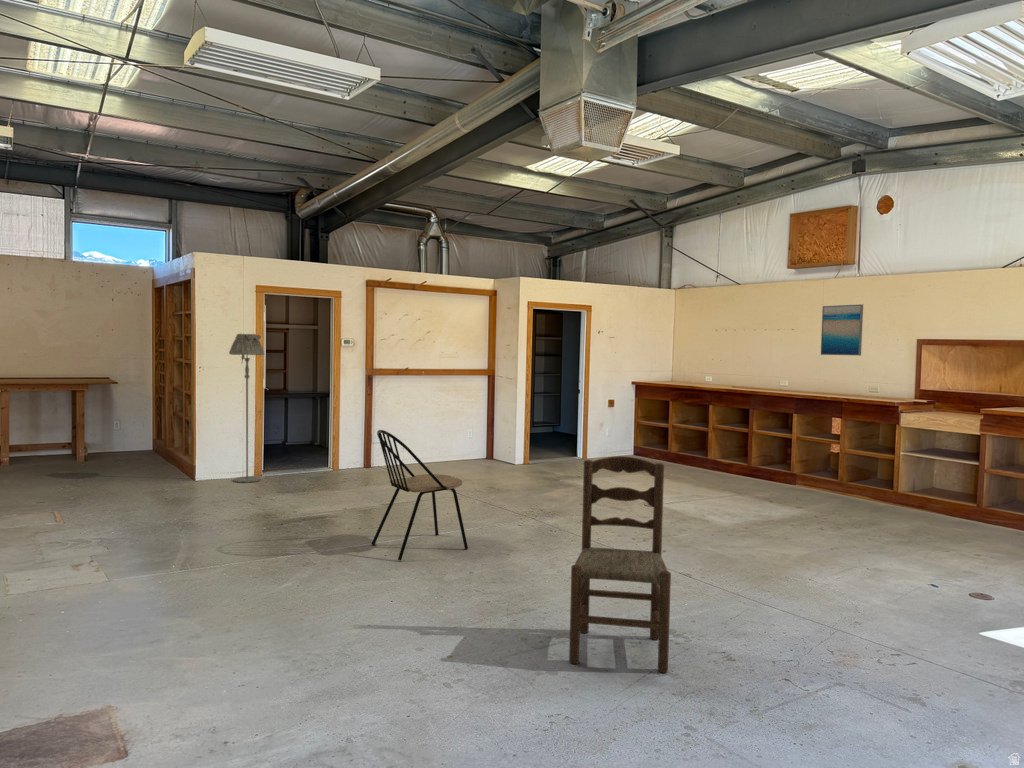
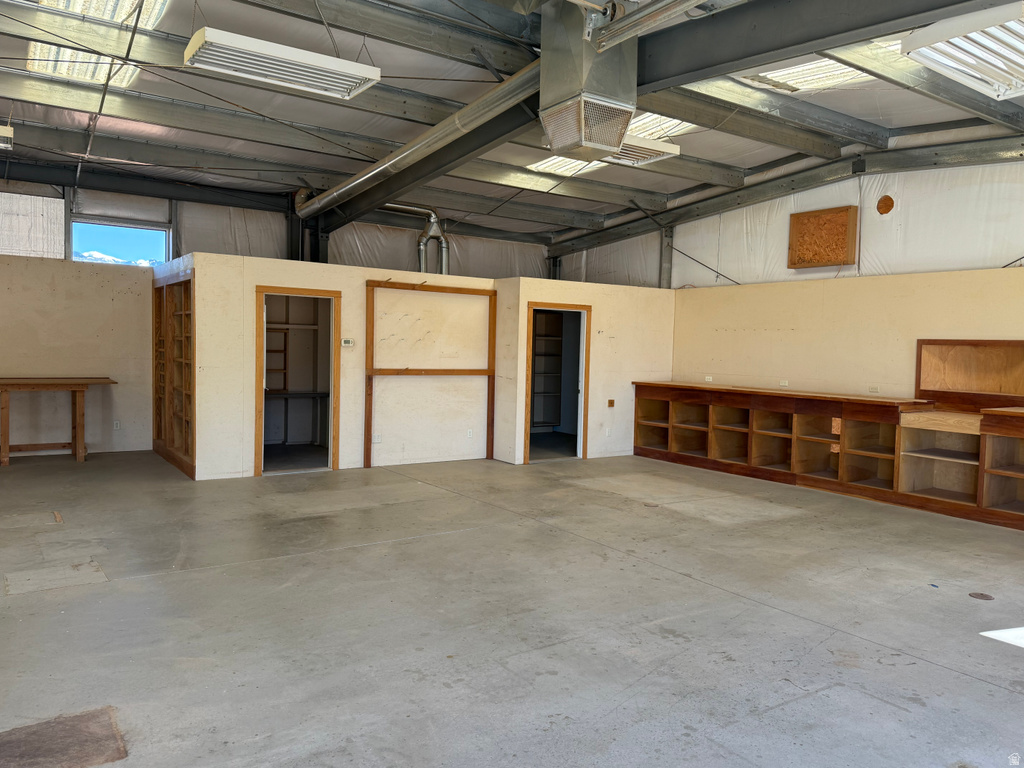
- floor lamp [228,333,265,484]
- dining chair [371,429,469,561]
- dining chair [568,455,672,674]
- wall art [820,303,864,357]
